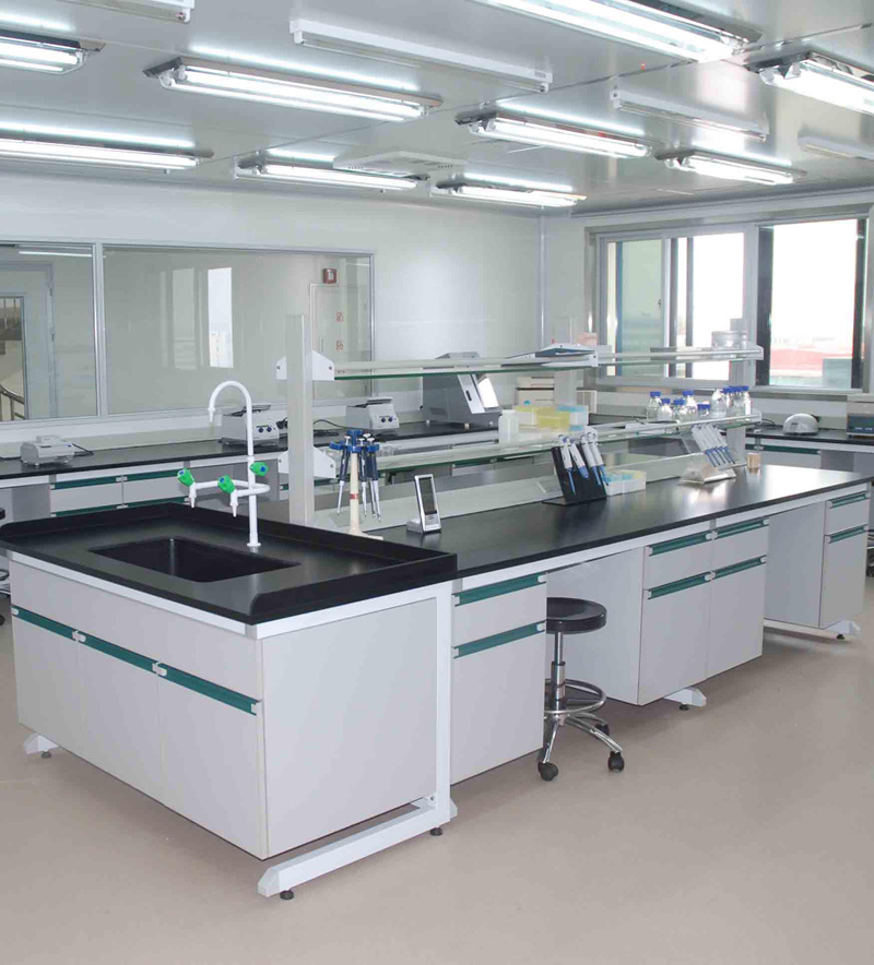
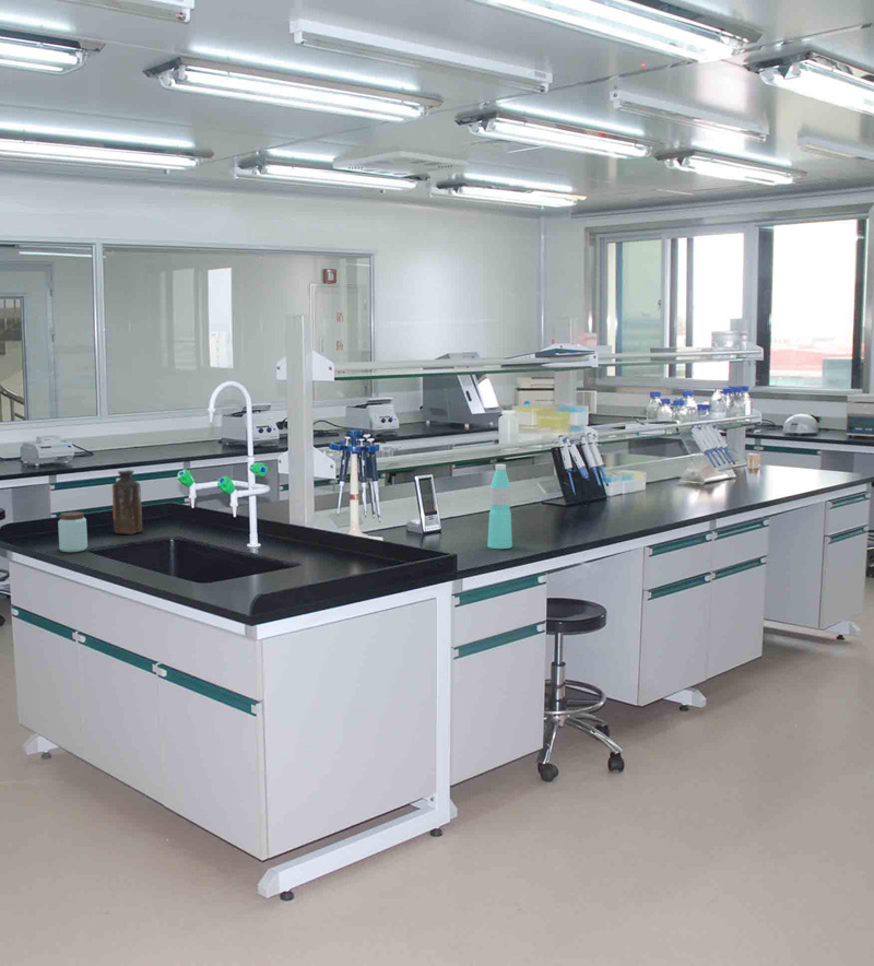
+ bottle [111,469,143,534]
+ water bottle [486,463,513,550]
+ peanut butter [57,511,88,553]
